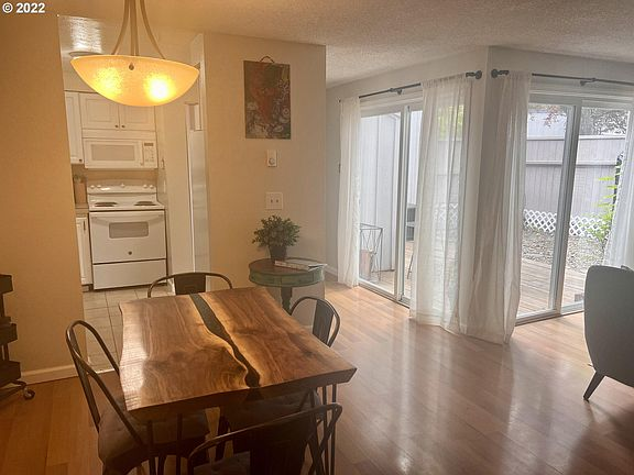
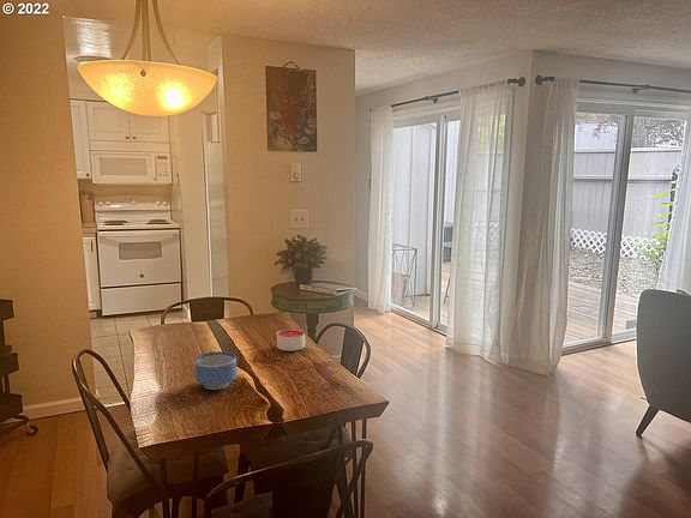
+ bowl [194,350,238,391]
+ candle [276,329,306,351]
